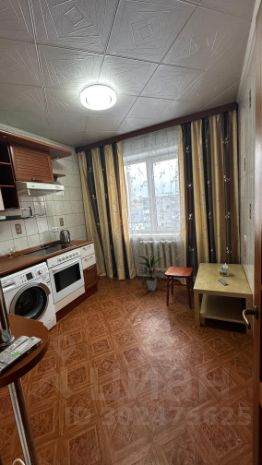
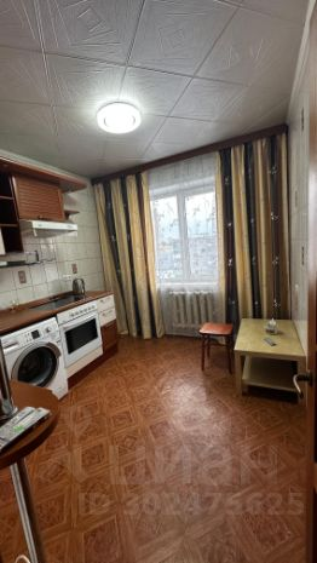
- indoor plant [136,252,167,292]
